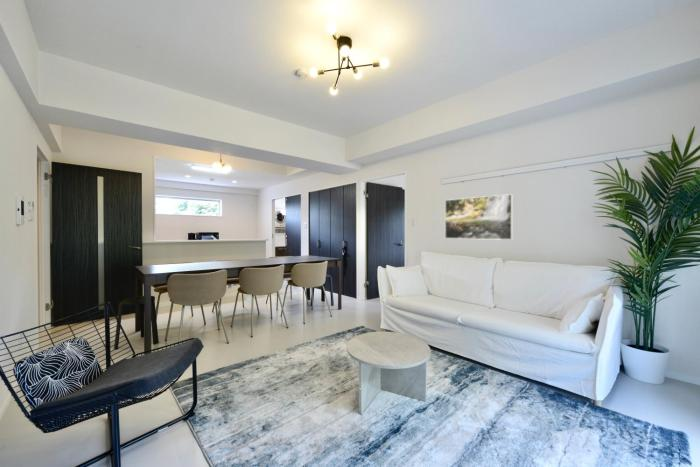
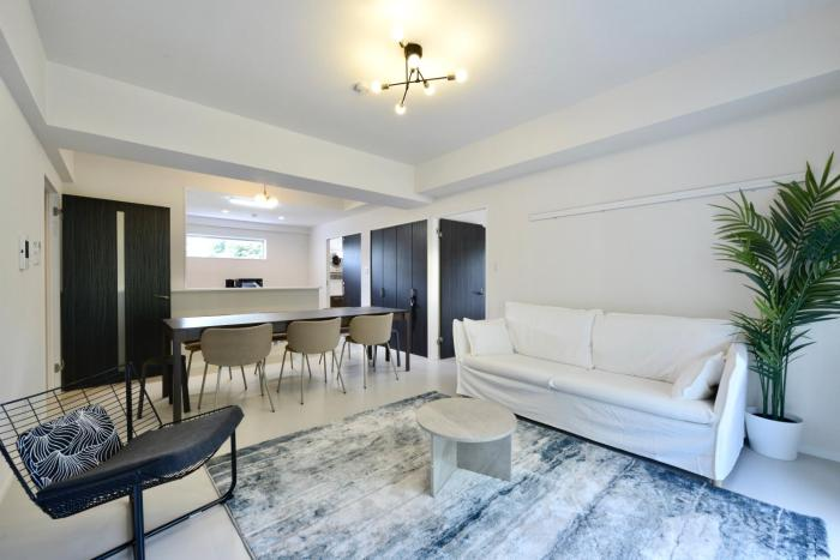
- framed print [444,193,514,241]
